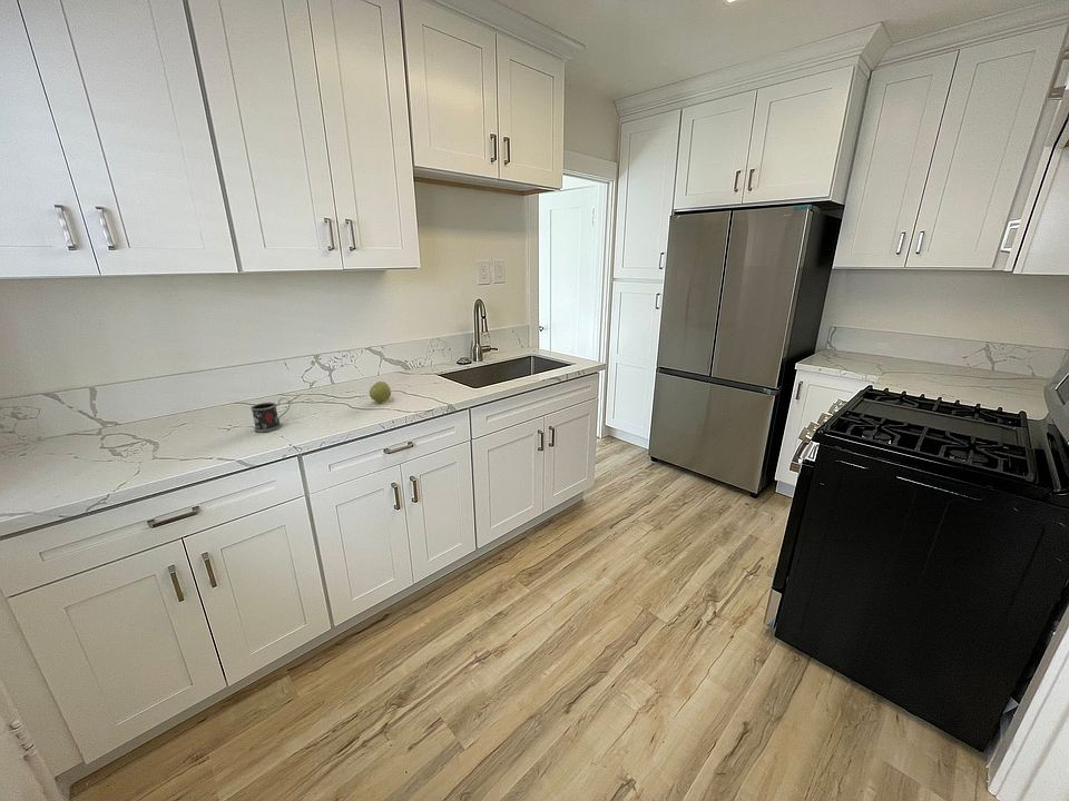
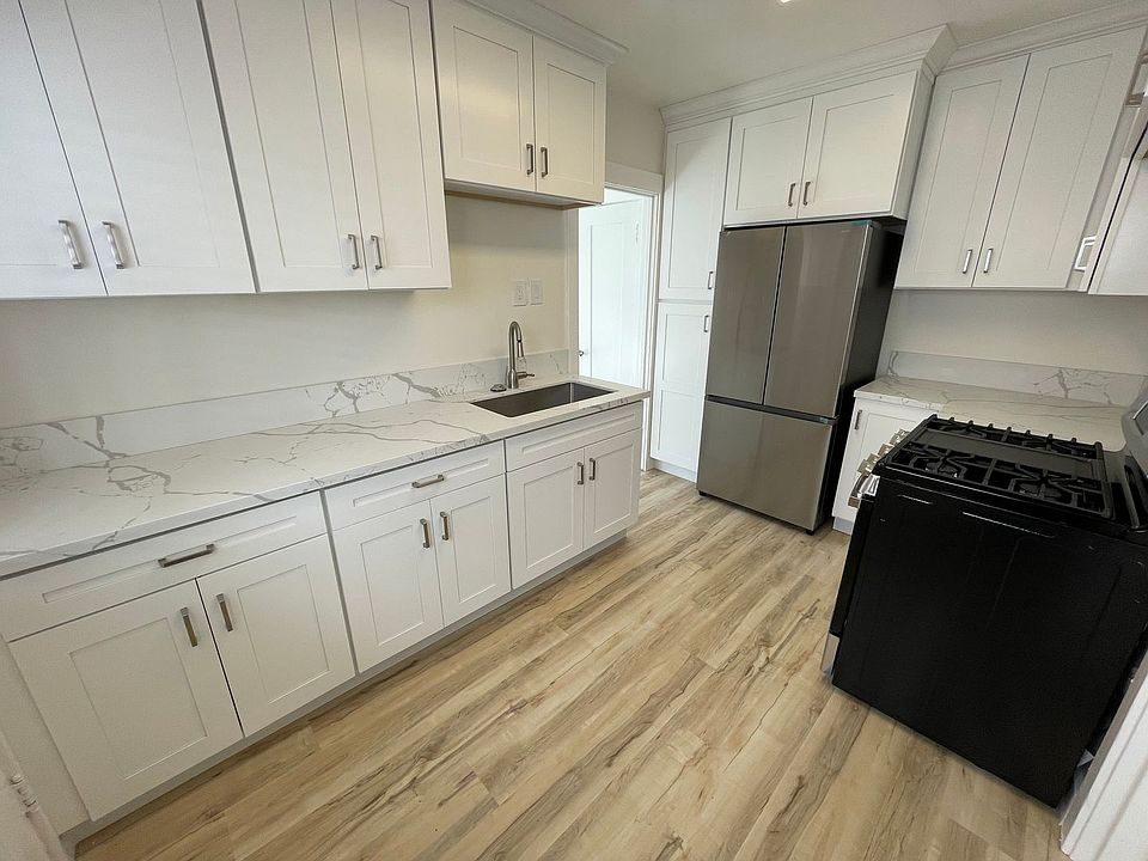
- mug [249,397,291,433]
- apple [369,380,392,403]
